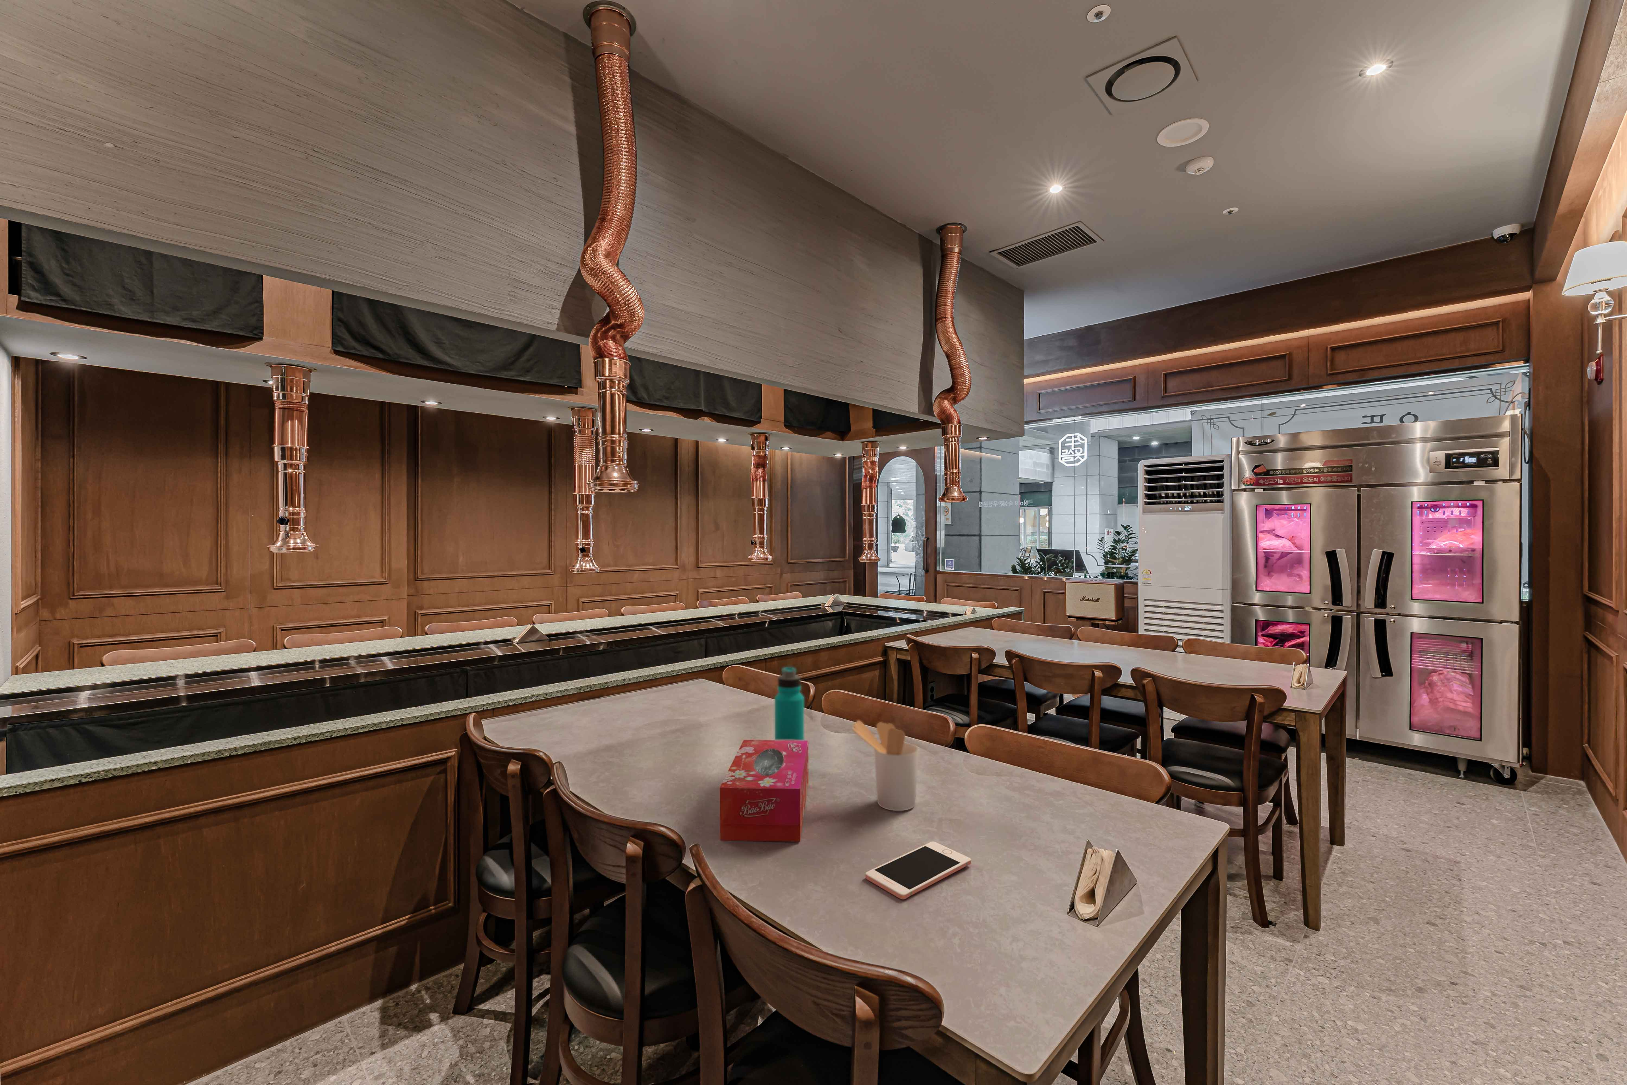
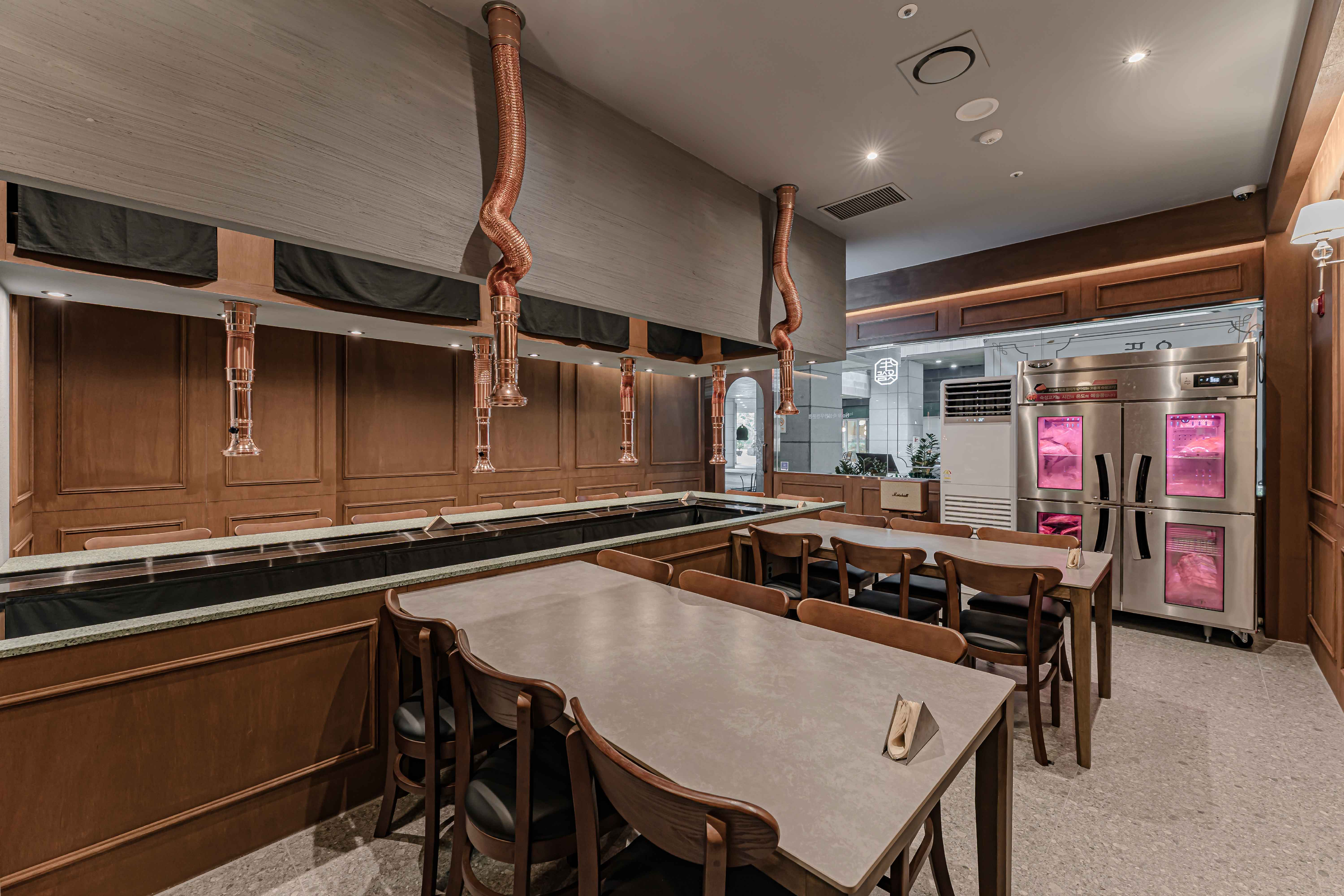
- utensil holder [851,719,919,811]
- water bottle [775,666,804,741]
- tissue box [719,740,809,843]
- cell phone [866,842,972,900]
